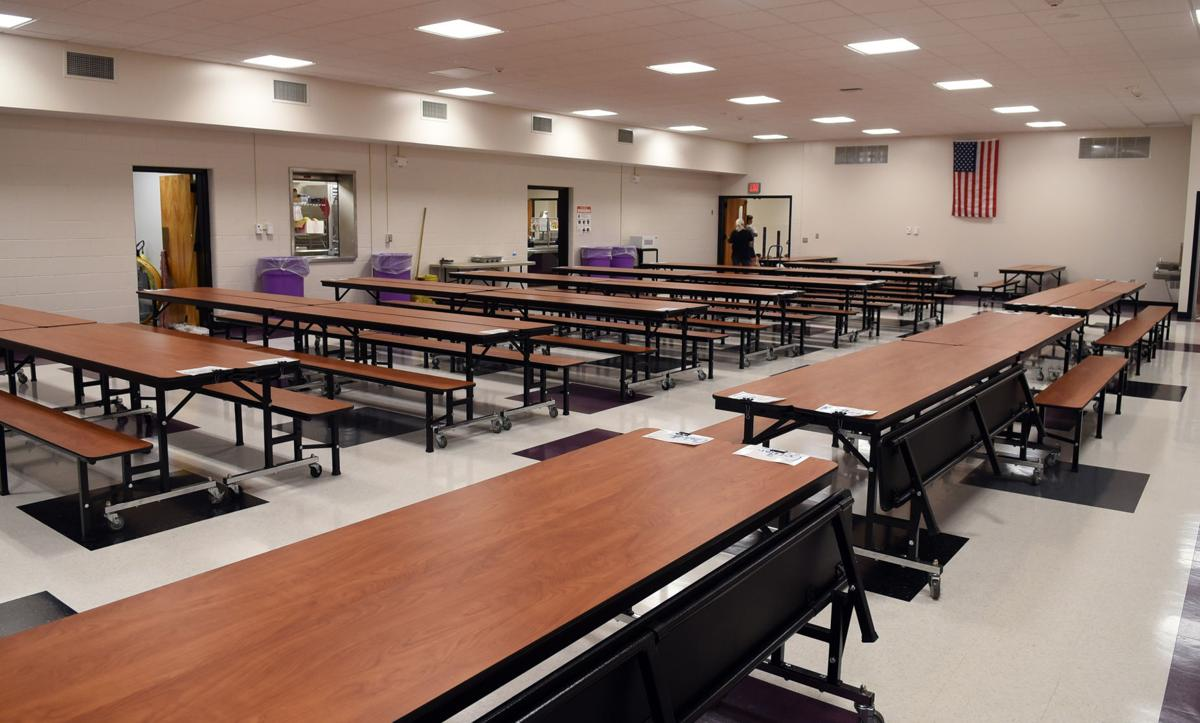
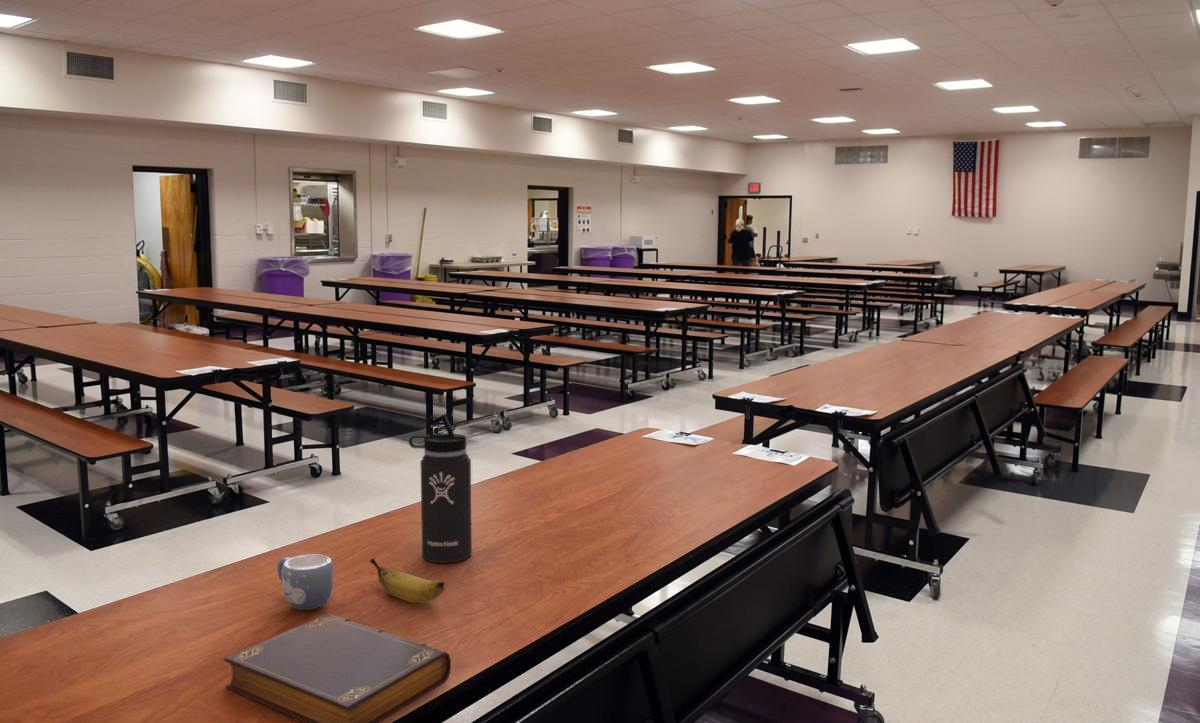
+ banana [369,557,446,604]
+ mug [276,553,335,611]
+ book [223,613,452,723]
+ thermos bottle [408,412,473,564]
